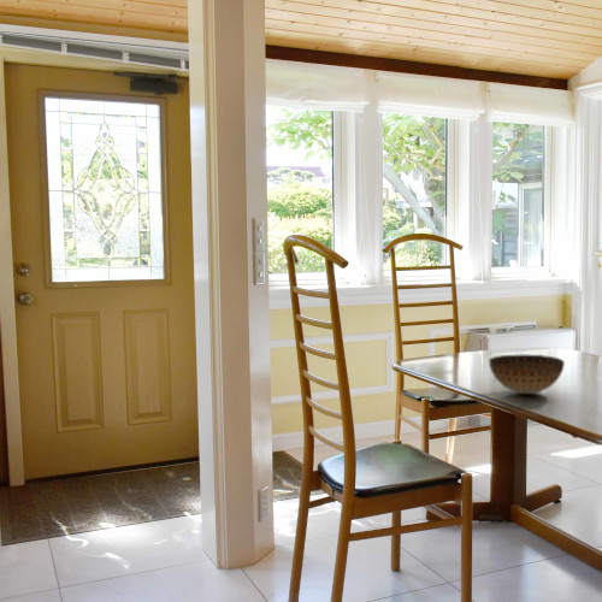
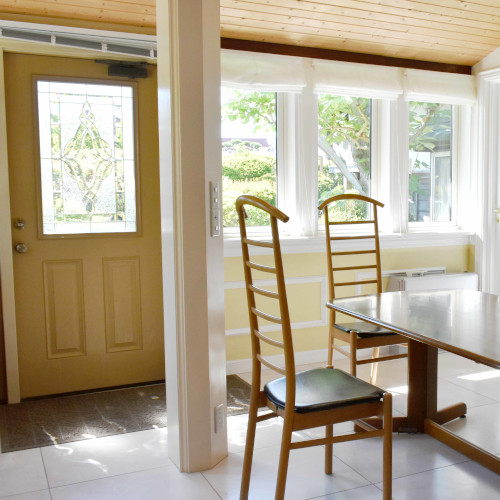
- bowl [488,354,566,395]
